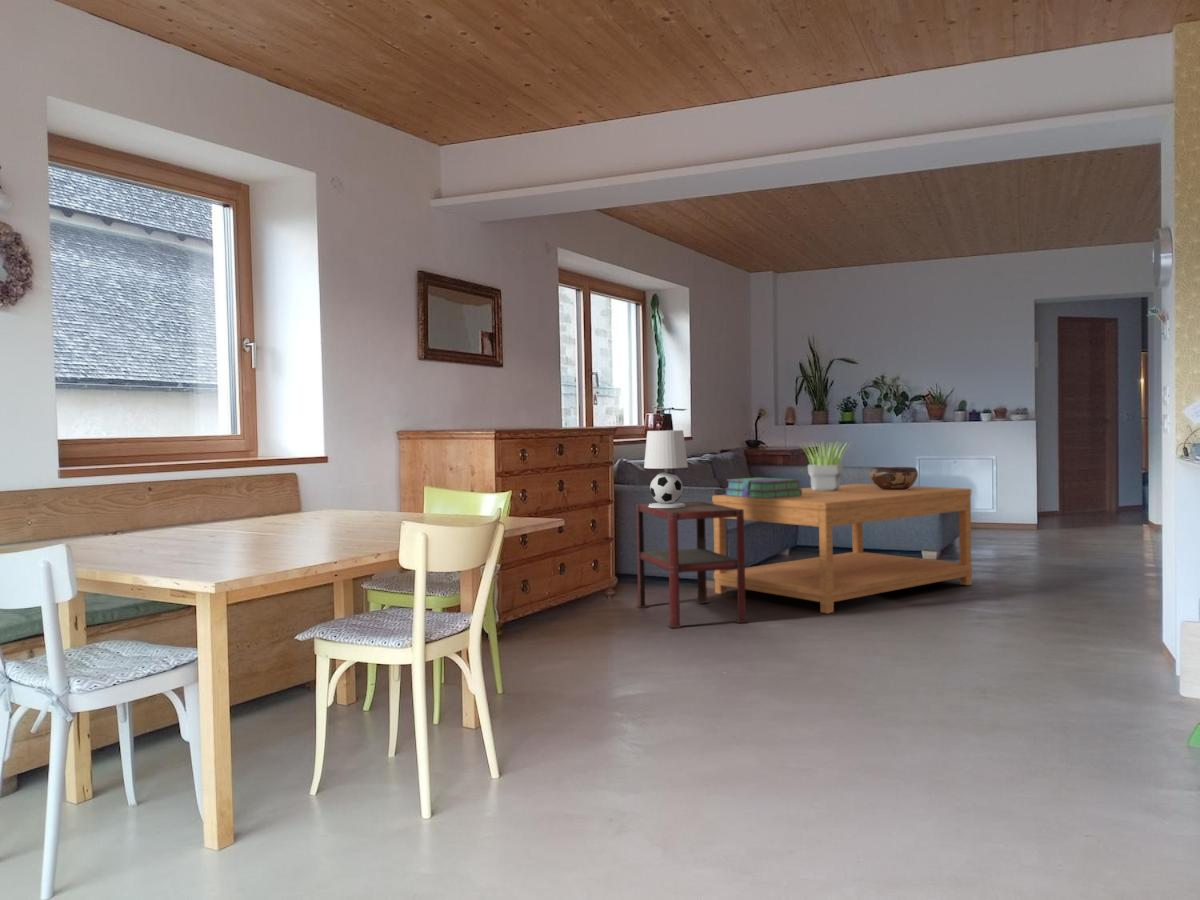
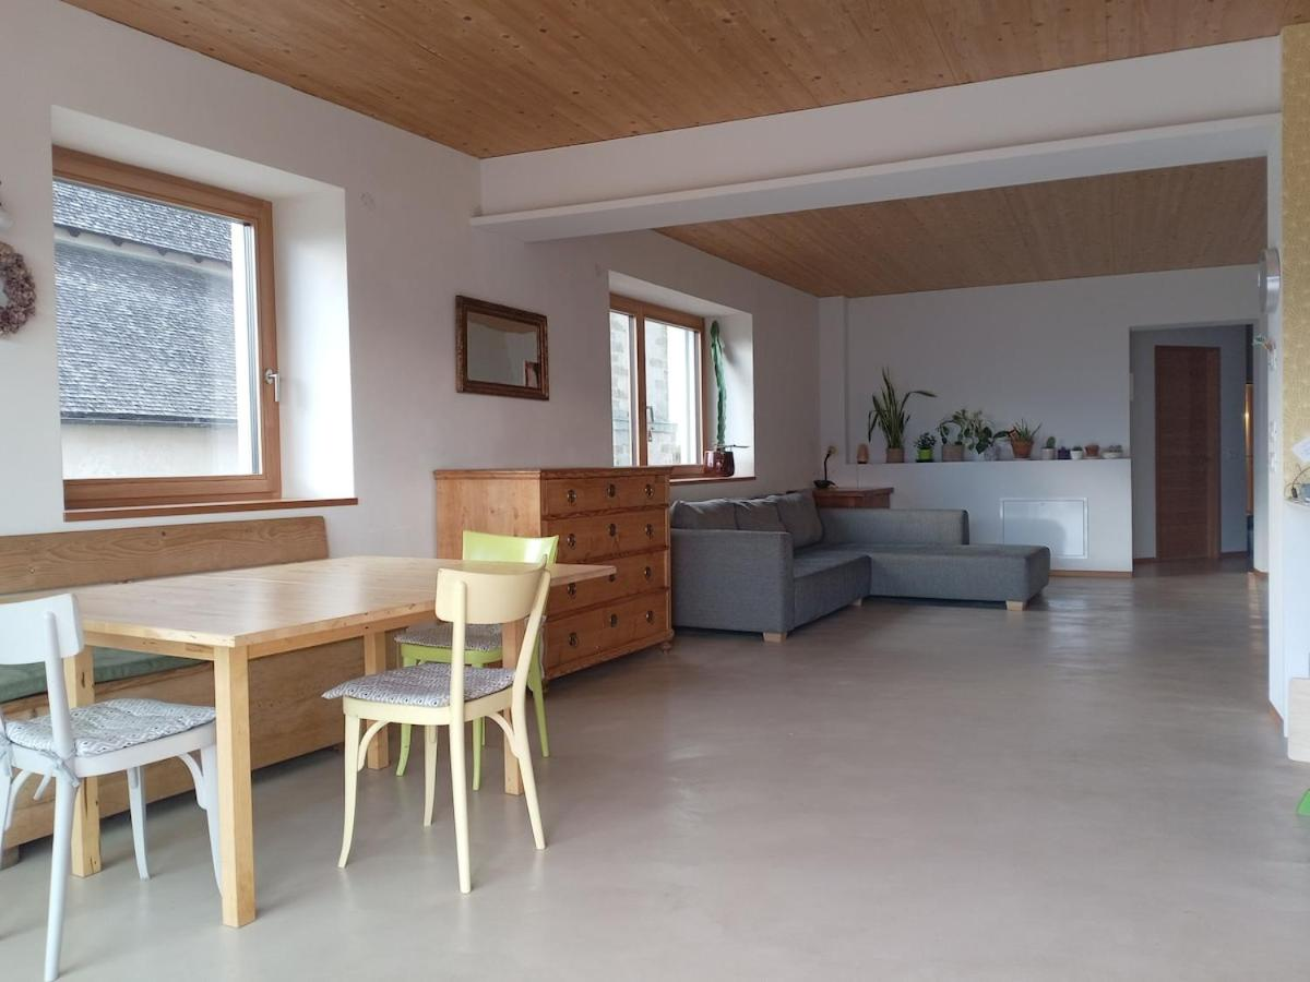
- potted plant [800,440,852,491]
- side table [635,500,749,629]
- stack of books [724,477,802,499]
- coffee table [711,483,973,615]
- table lamp [643,429,689,508]
- decorative bowl [869,466,919,490]
